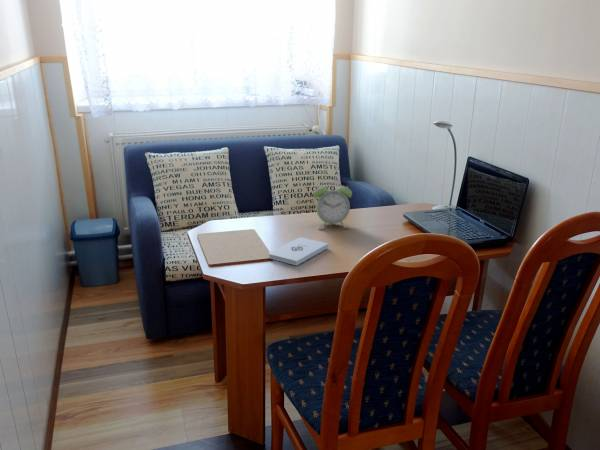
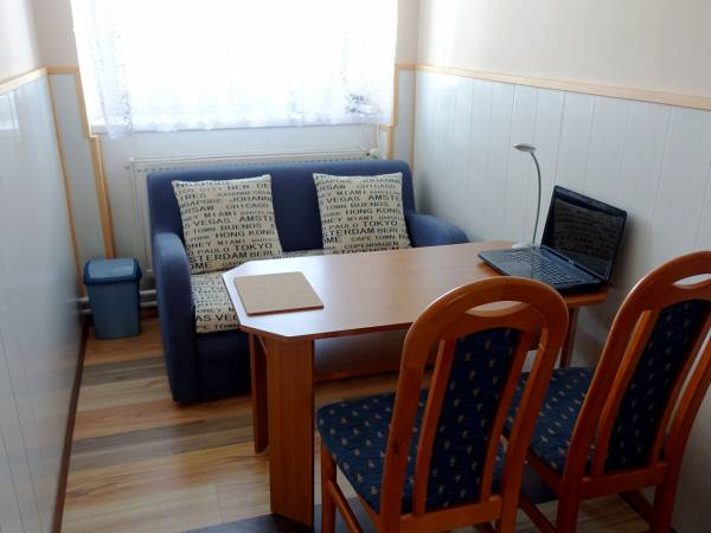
- notepad [268,237,329,266]
- alarm clock [312,179,353,229]
